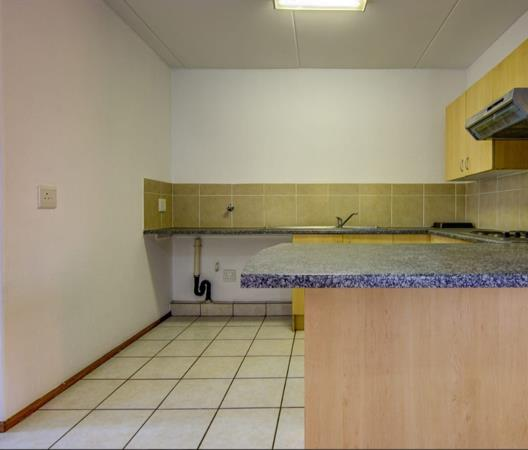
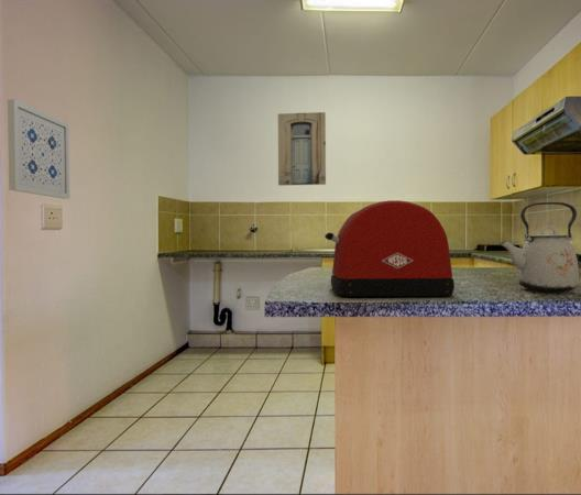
+ wall art [277,111,327,187]
+ wall art [7,98,70,200]
+ toaster [324,199,456,297]
+ kettle [498,201,581,293]
